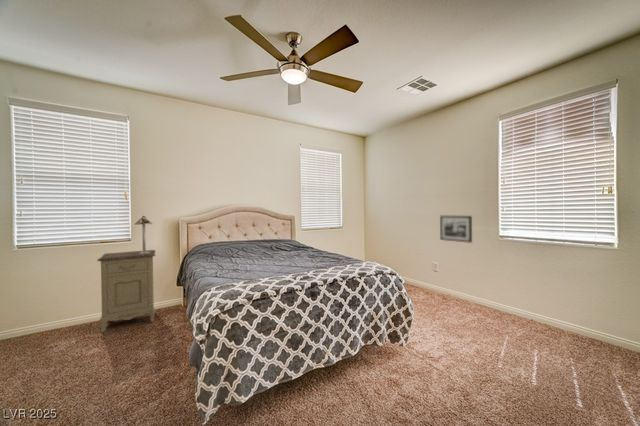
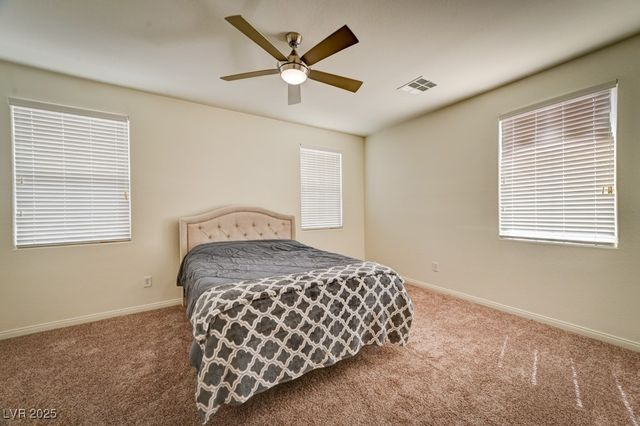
- picture frame [439,215,473,244]
- table lamp [134,215,154,253]
- nightstand [96,249,156,333]
